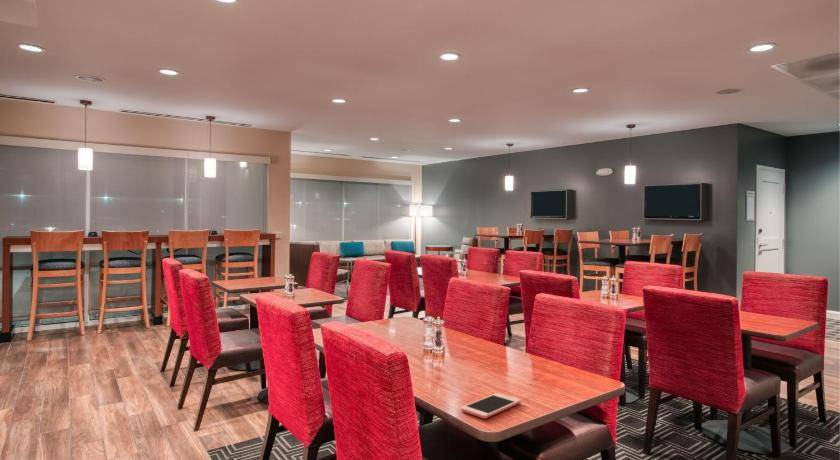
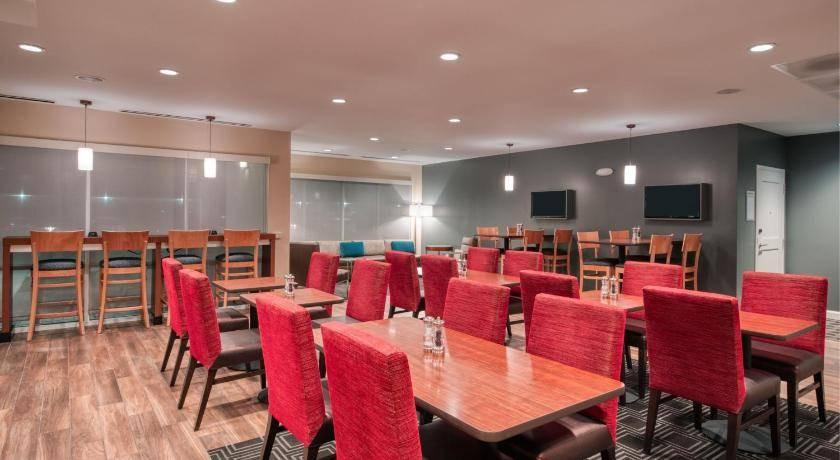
- cell phone [460,392,522,420]
